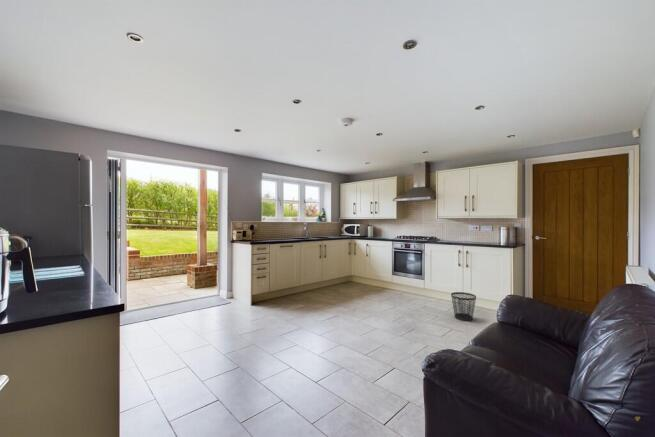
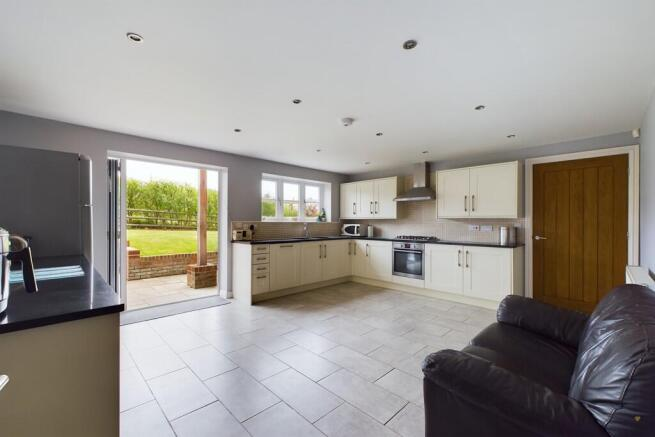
- wastebasket [450,291,477,322]
